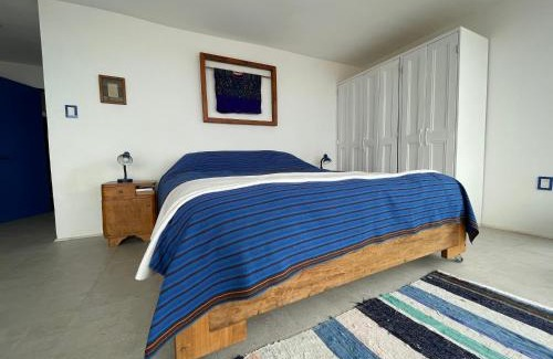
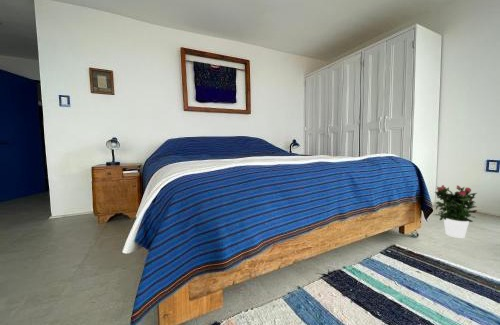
+ potted flower [432,184,478,239]
